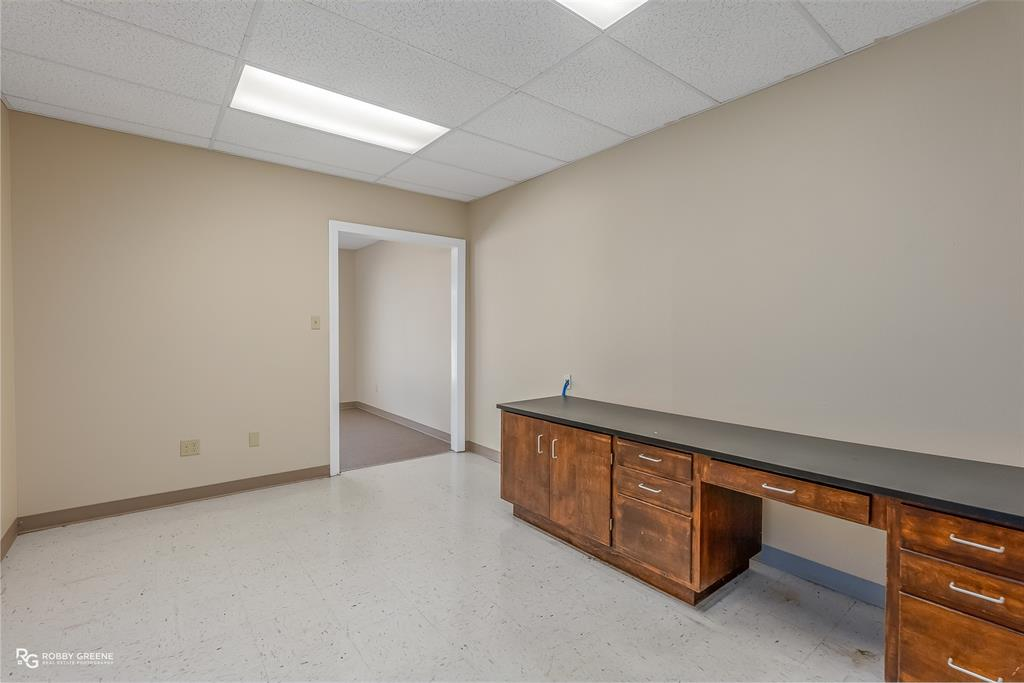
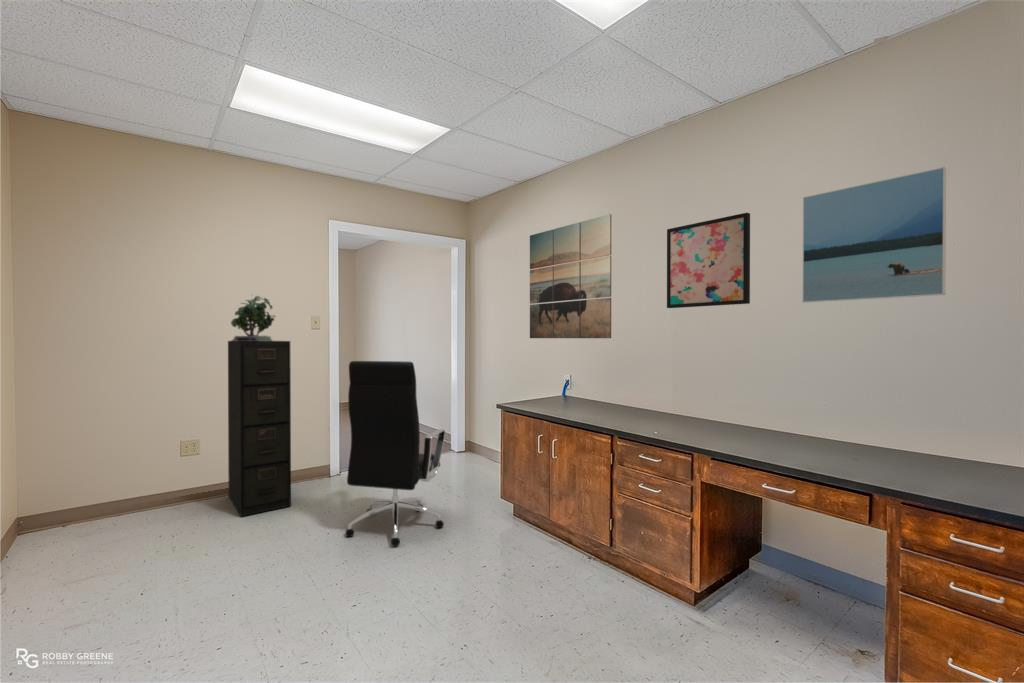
+ wall art [529,213,612,339]
+ wall art [666,212,751,309]
+ potted plant [230,294,277,341]
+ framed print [802,166,947,304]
+ office chair [345,360,446,547]
+ filing cabinet [227,340,292,518]
